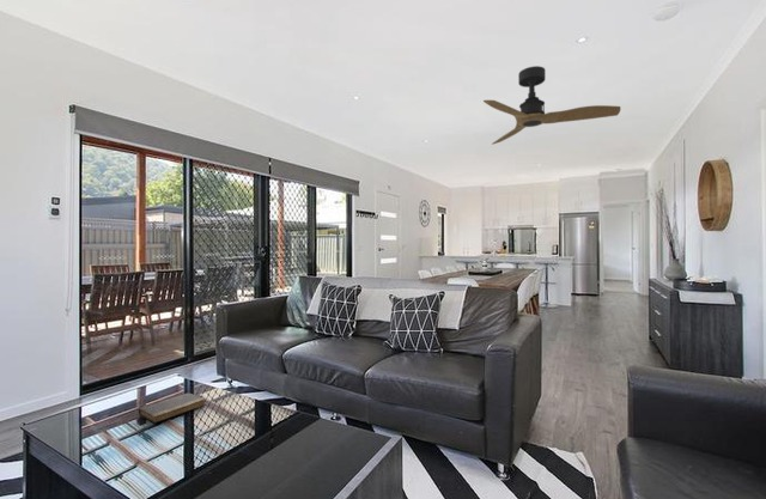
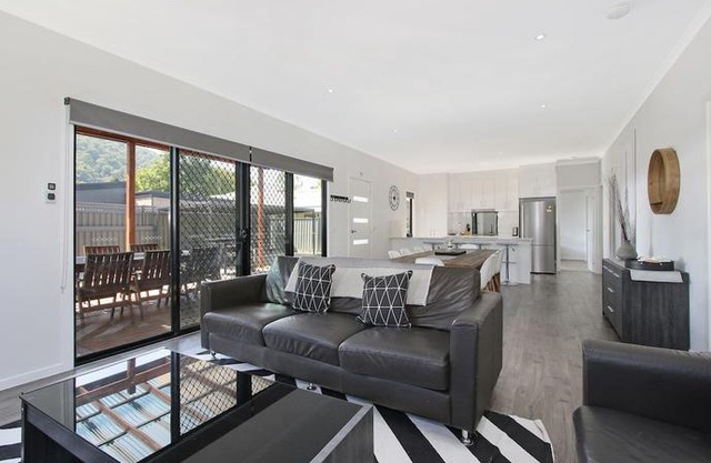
- book [138,391,206,425]
- ceiling fan [482,65,622,146]
